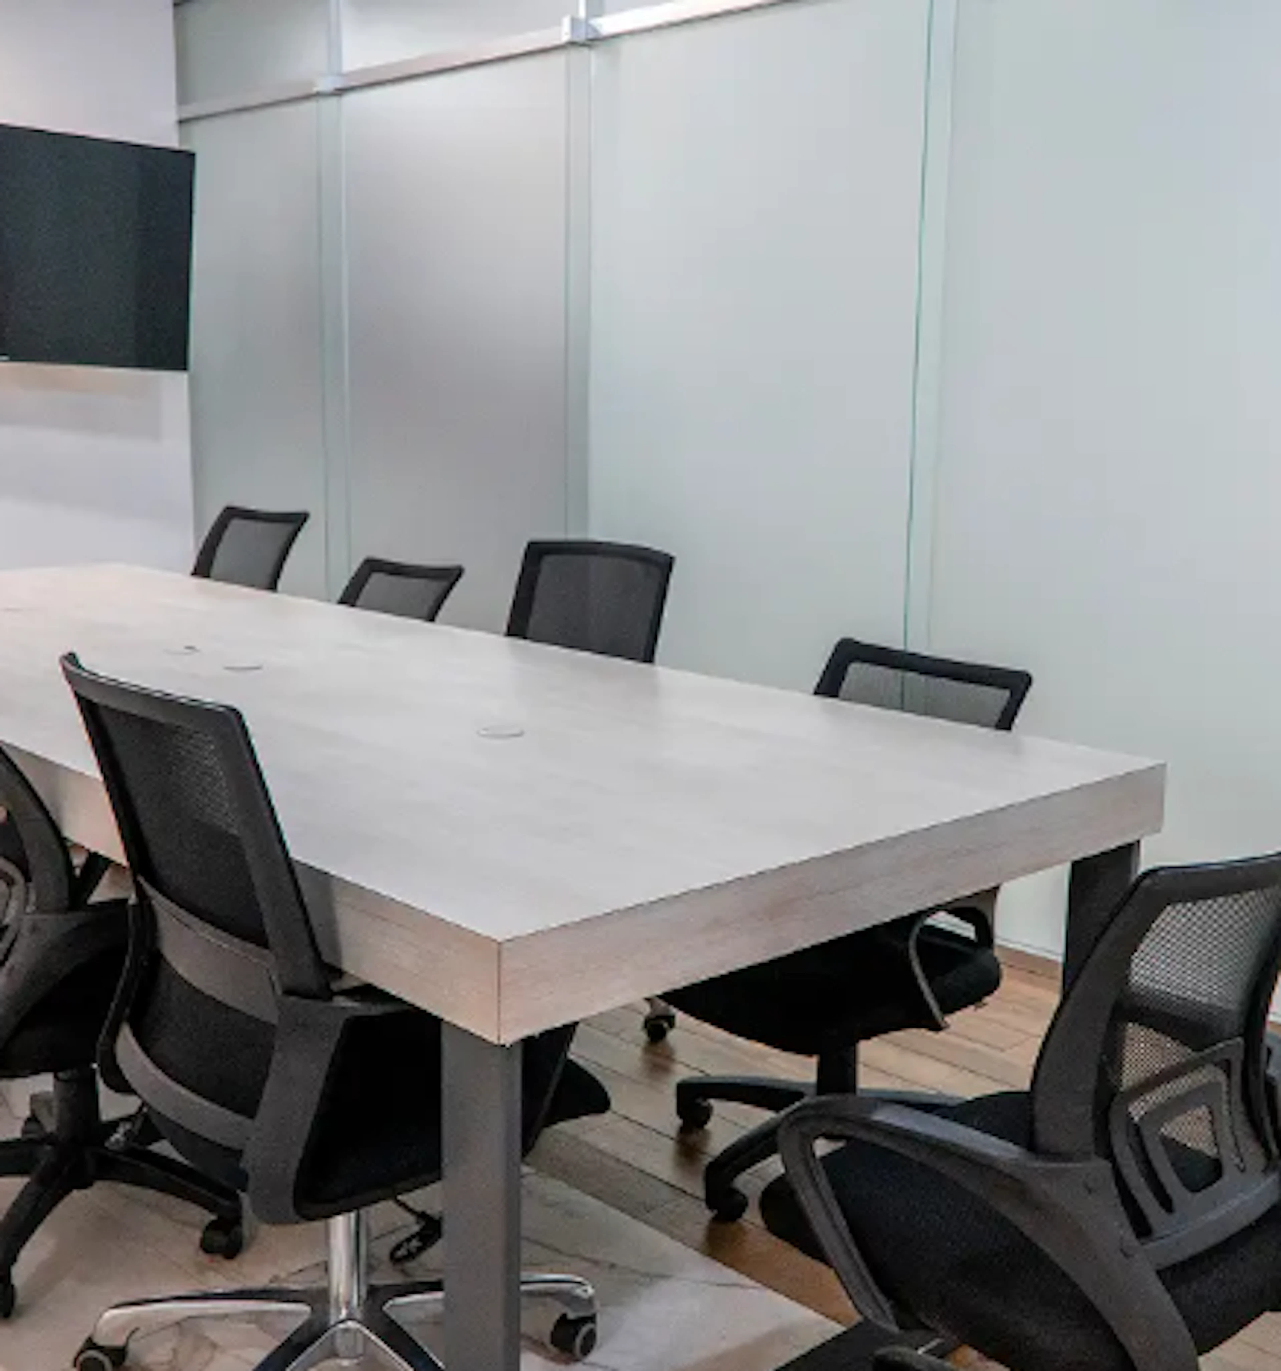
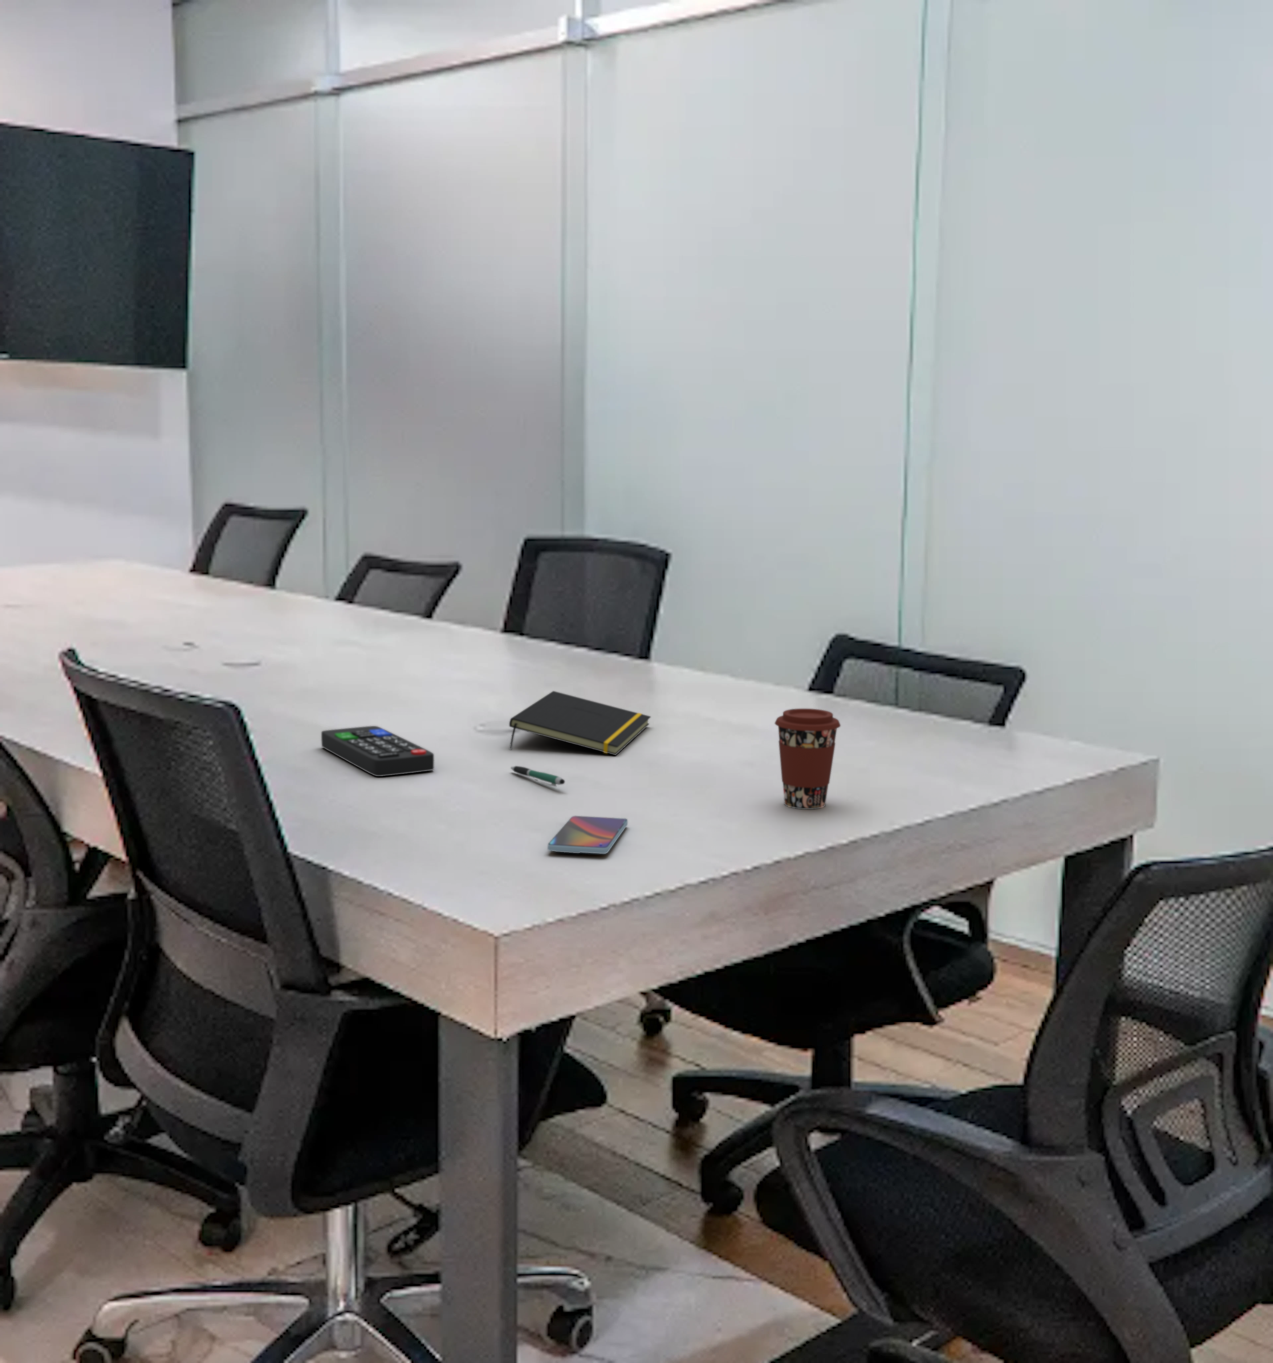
+ remote control [321,725,434,777]
+ coffee cup [774,708,841,810]
+ smartphone [547,816,628,854]
+ notepad [508,690,651,756]
+ pen [510,766,565,787]
